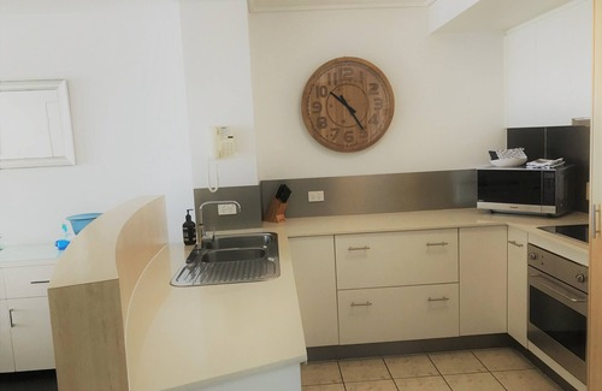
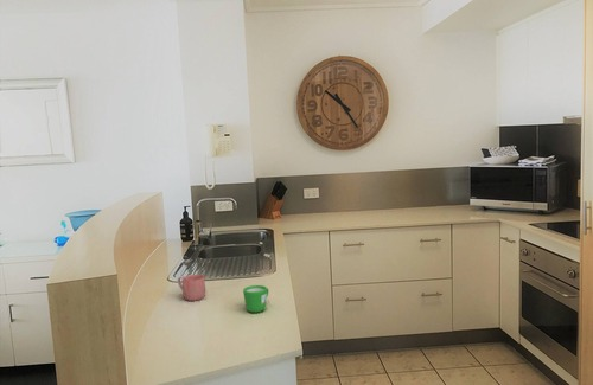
+ mug [242,284,269,313]
+ mug [177,274,206,302]
